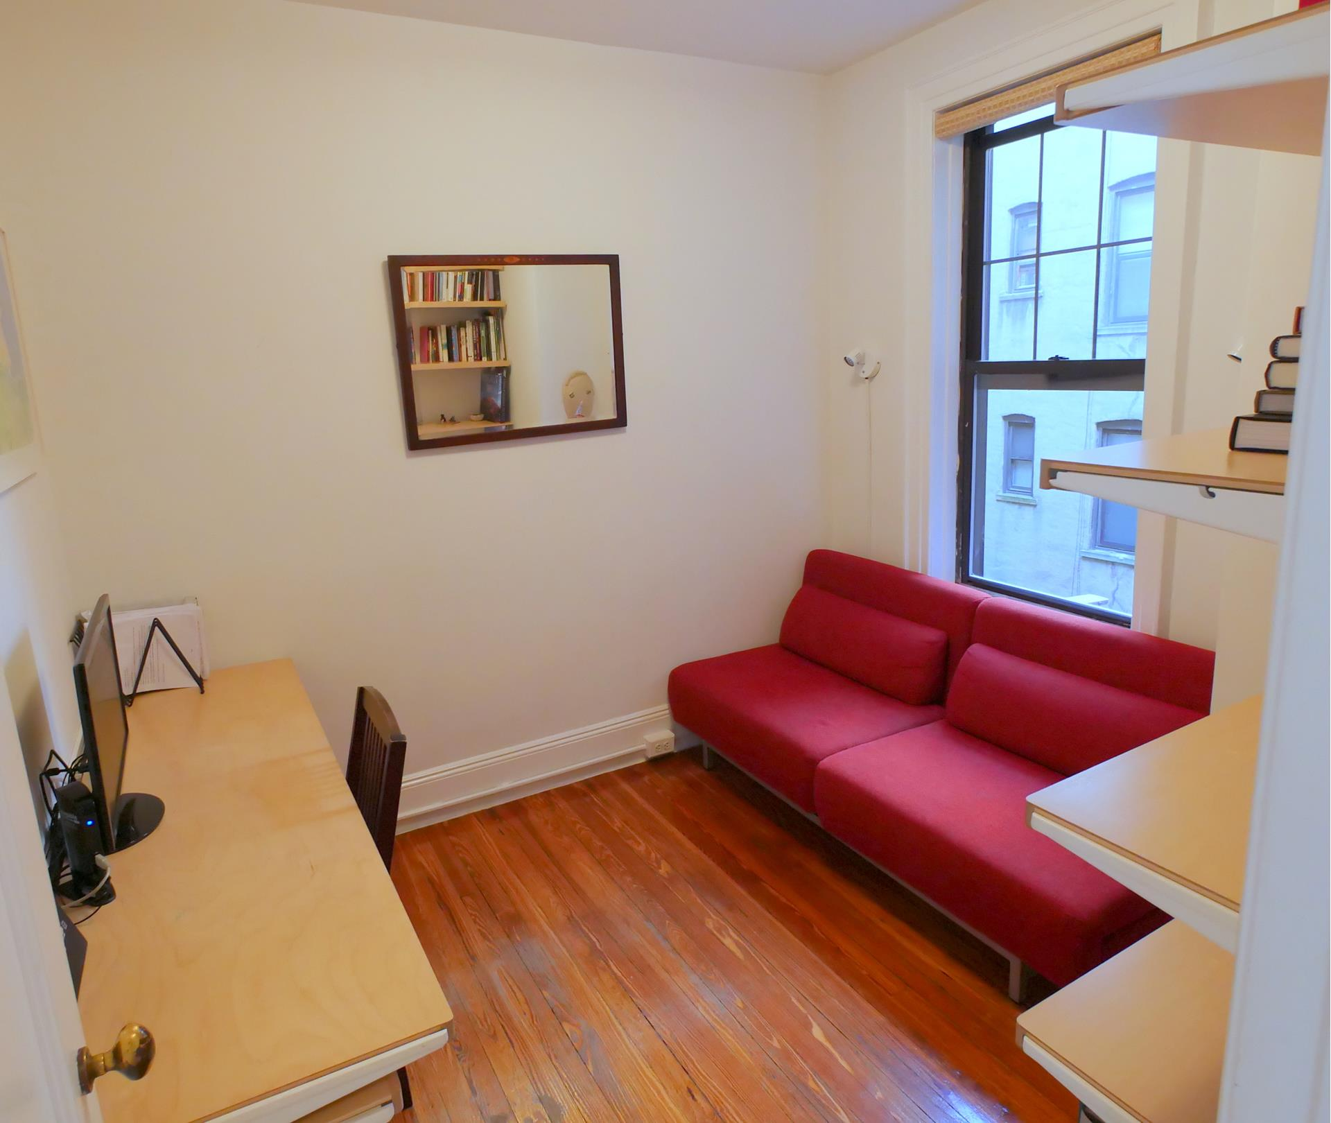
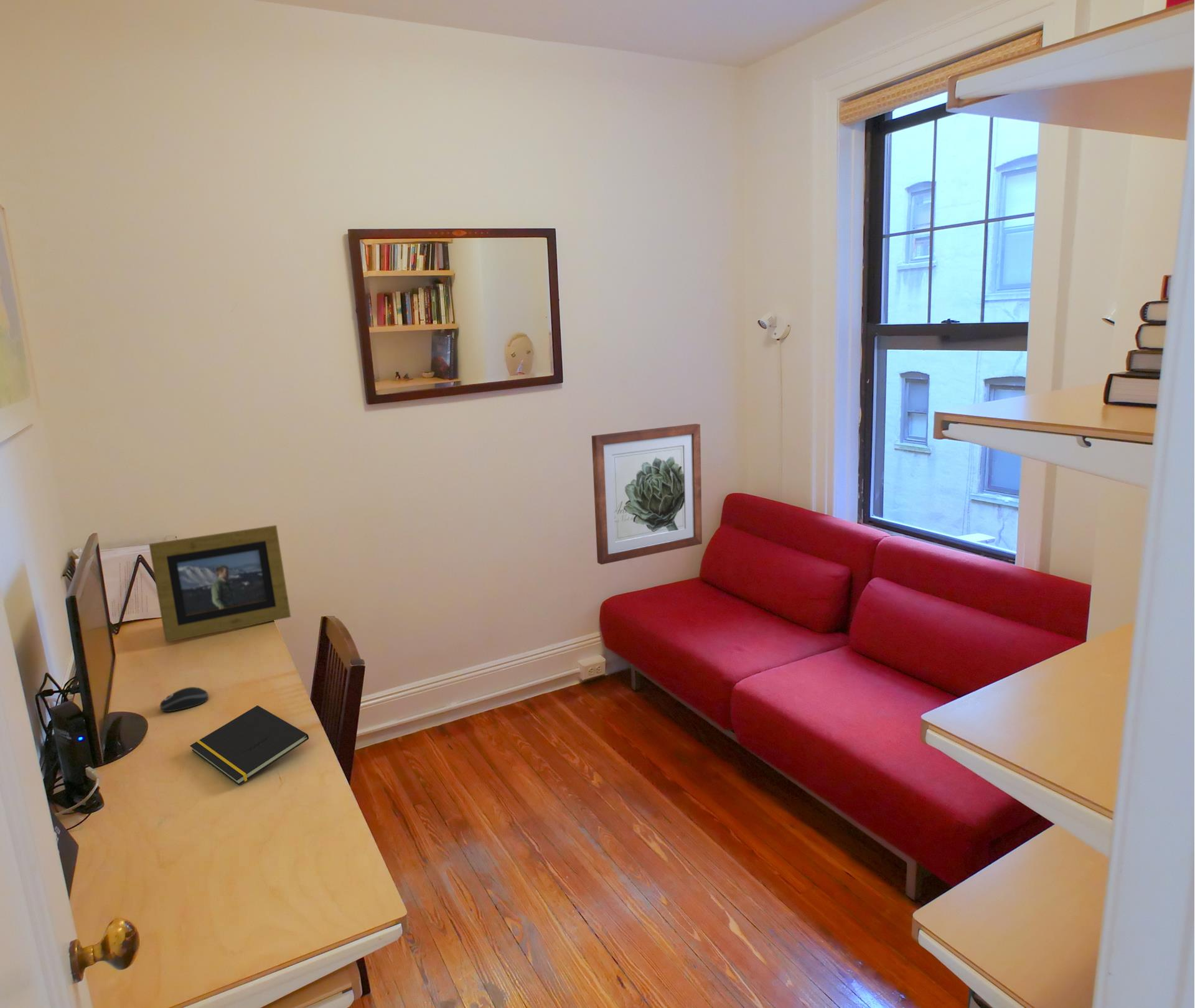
+ notepad [189,705,309,786]
+ picture frame [148,525,291,643]
+ computer mouse [159,686,209,712]
+ wall art [591,423,703,565]
